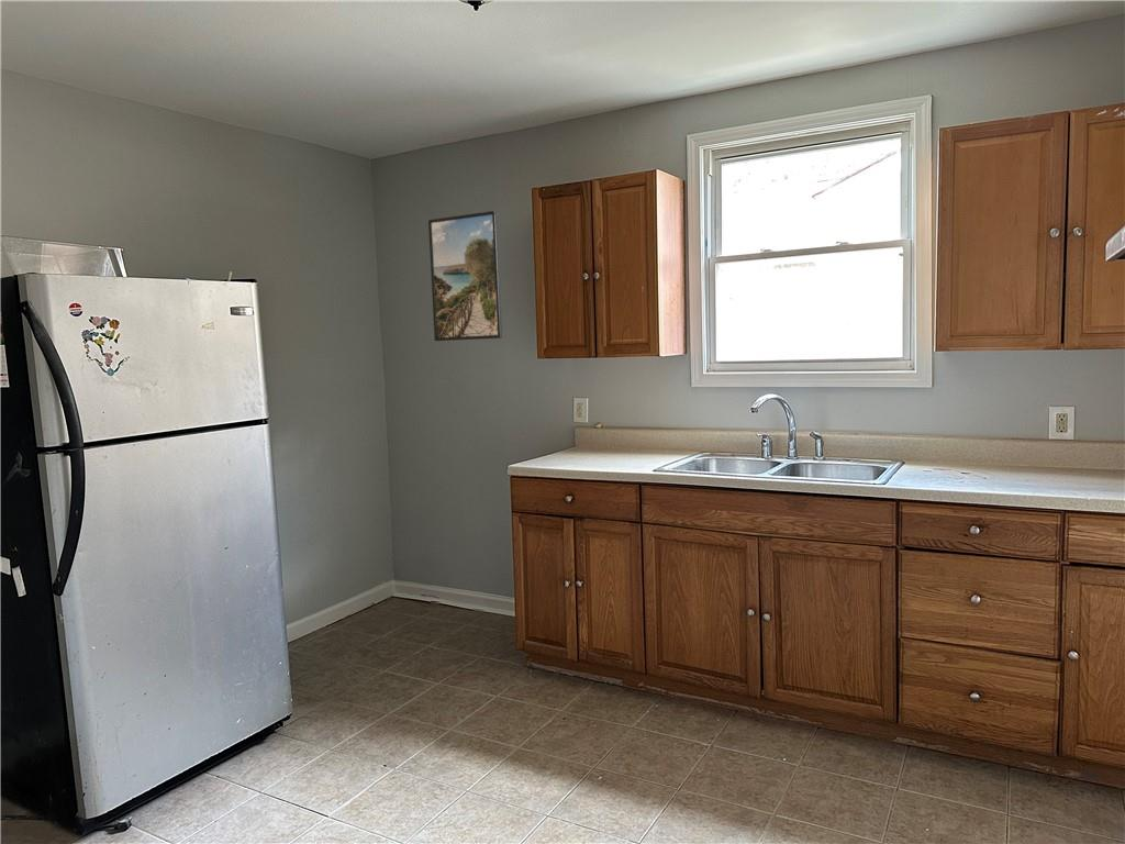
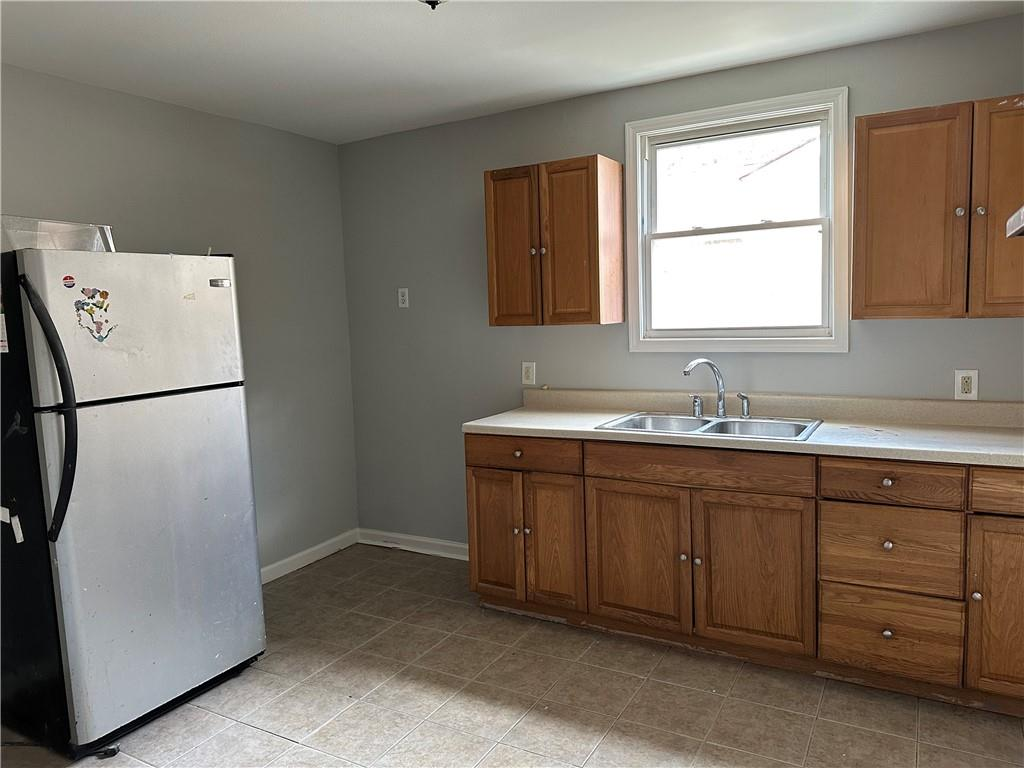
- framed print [427,210,503,342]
